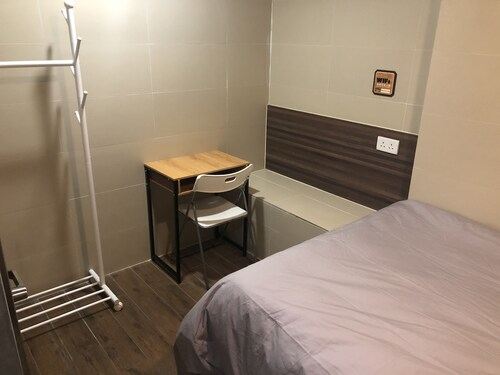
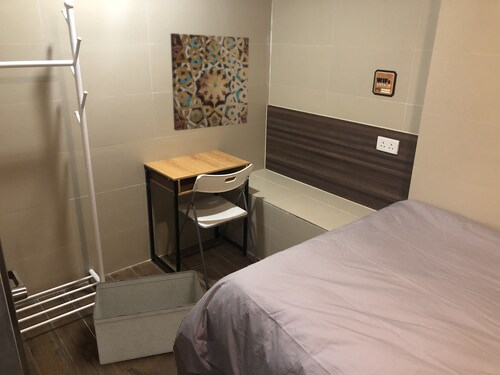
+ wall art [170,32,250,132]
+ storage bin [92,269,205,365]
